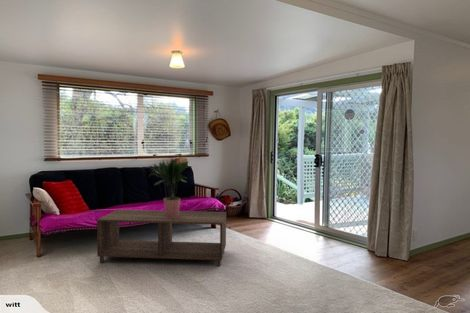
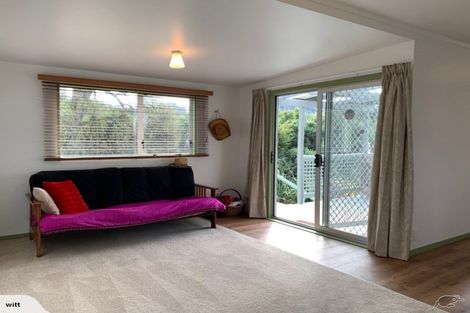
- potted plant [148,157,190,217]
- coffee table [96,209,227,267]
